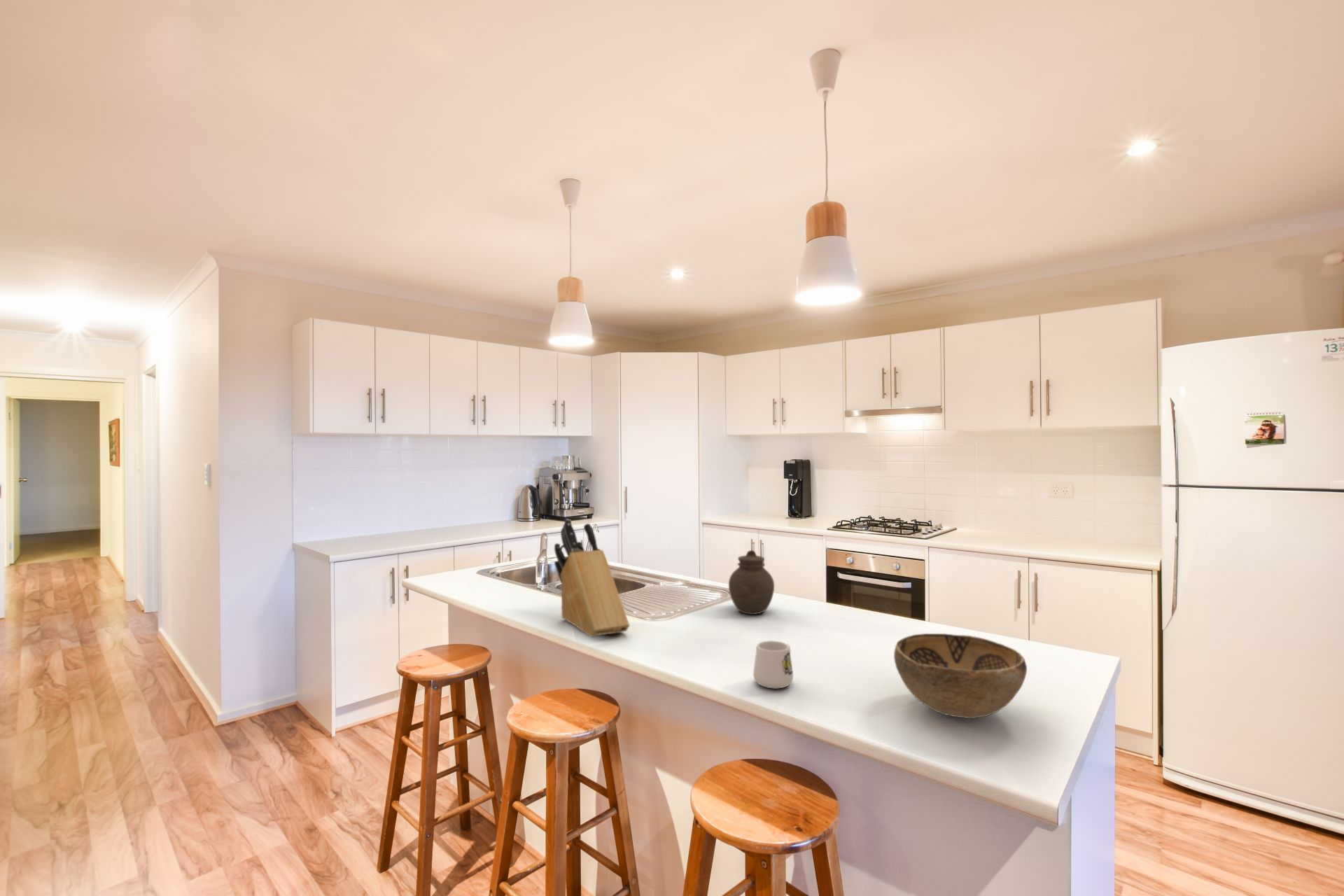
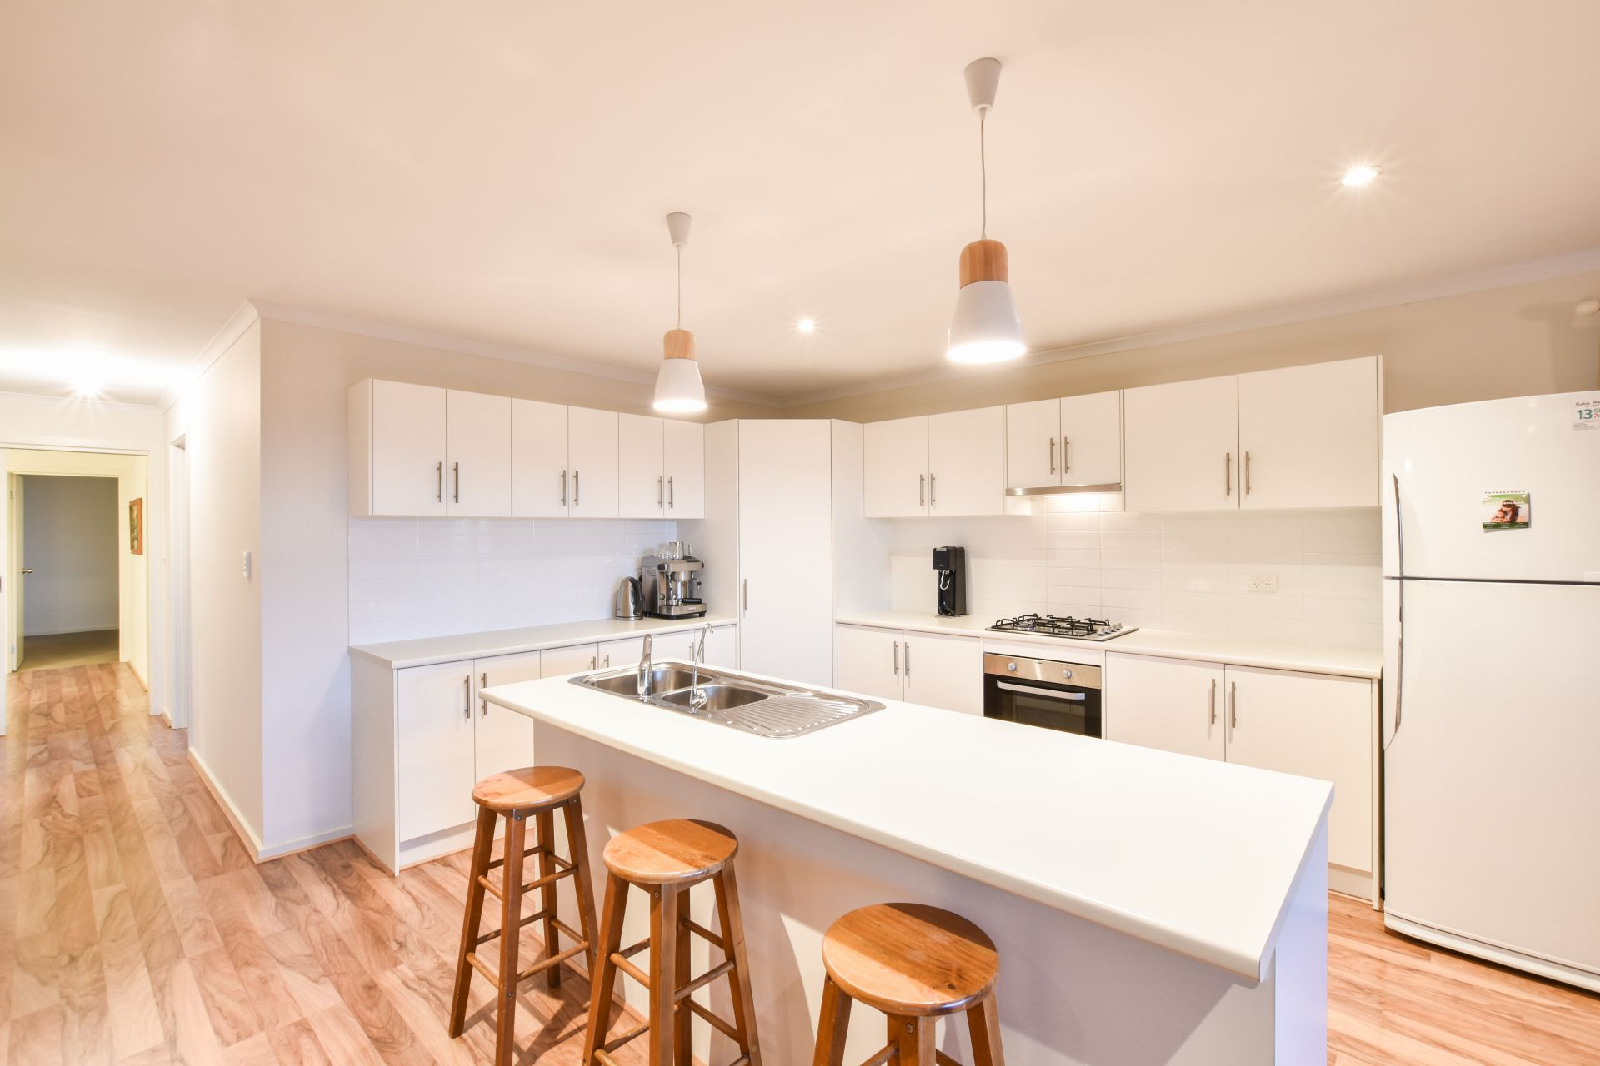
- jar [728,549,775,615]
- decorative bowl [893,633,1028,719]
- mug [752,640,794,689]
- knife block [554,518,630,638]
